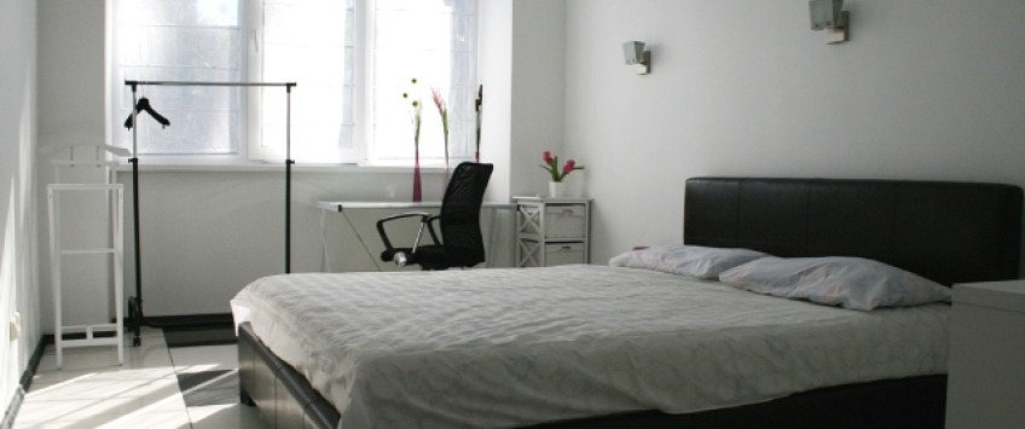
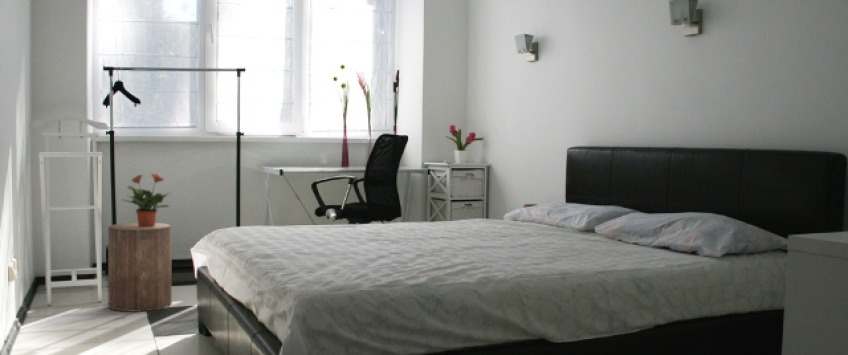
+ stool [107,222,173,313]
+ potted plant [122,172,172,227]
